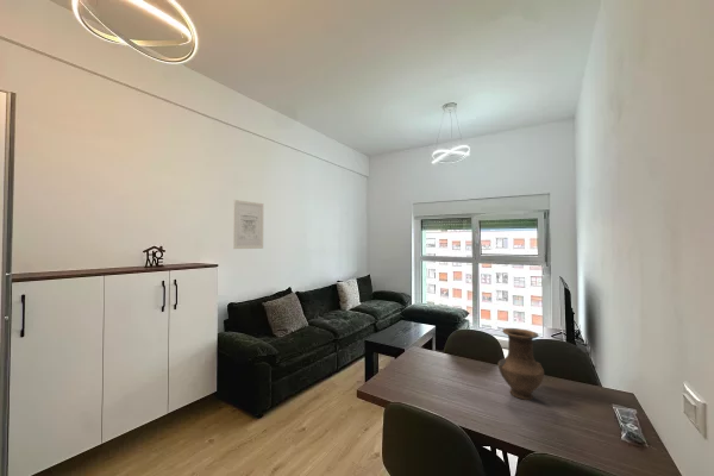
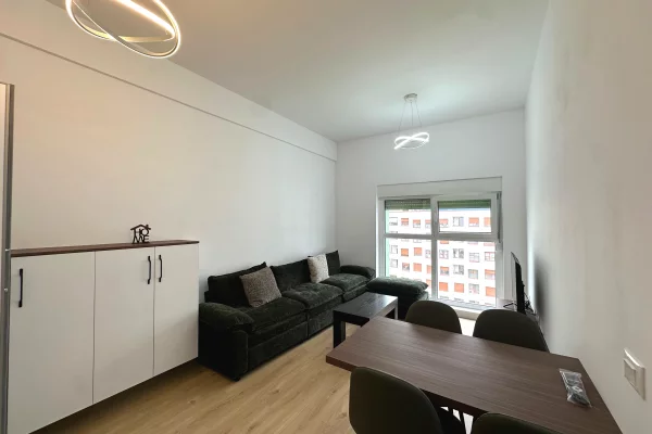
- vase [497,327,545,401]
- wall art [232,199,264,250]
